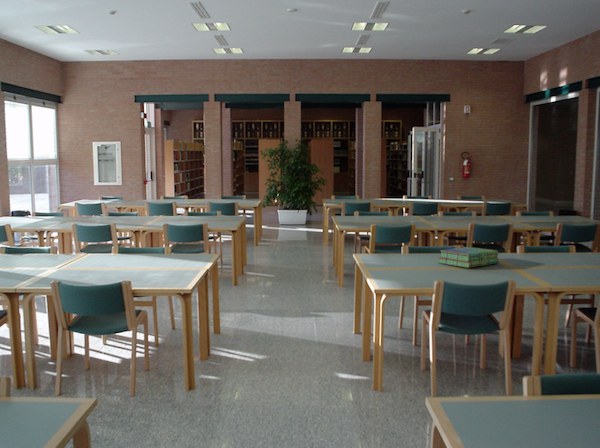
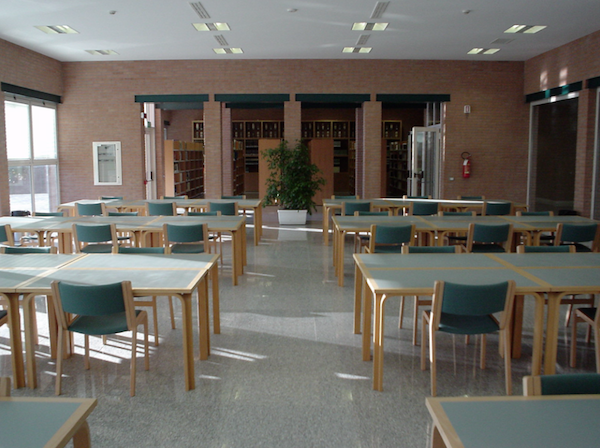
- stack of books [437,246,501,269]
